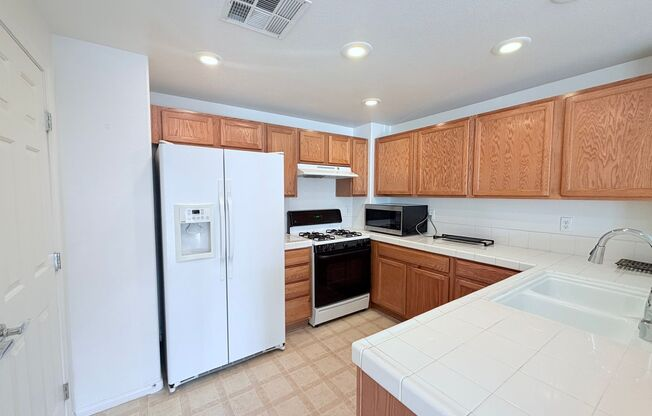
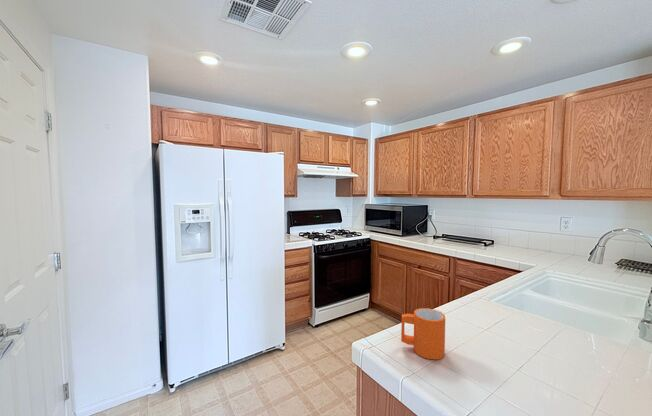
+ mug [400,307,446,361]
